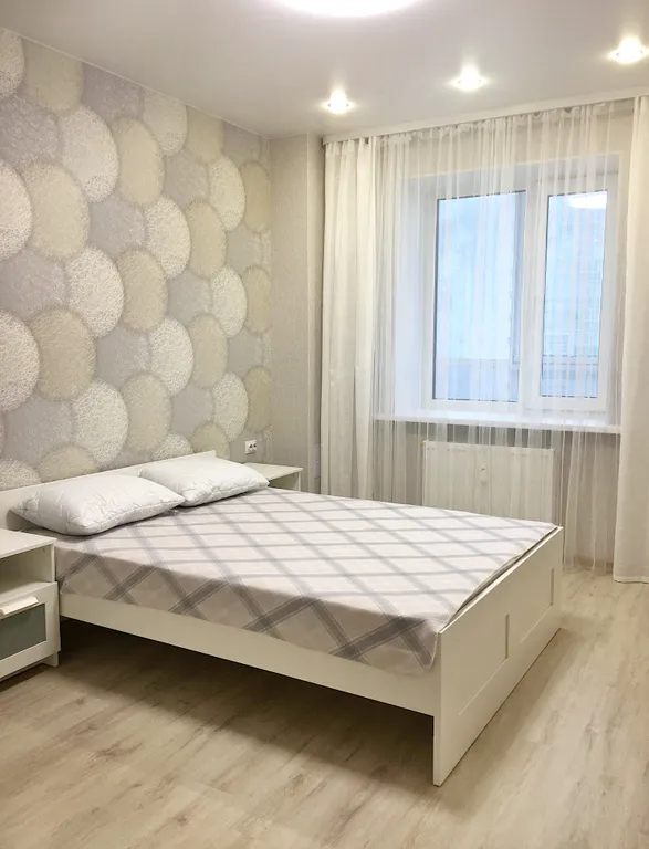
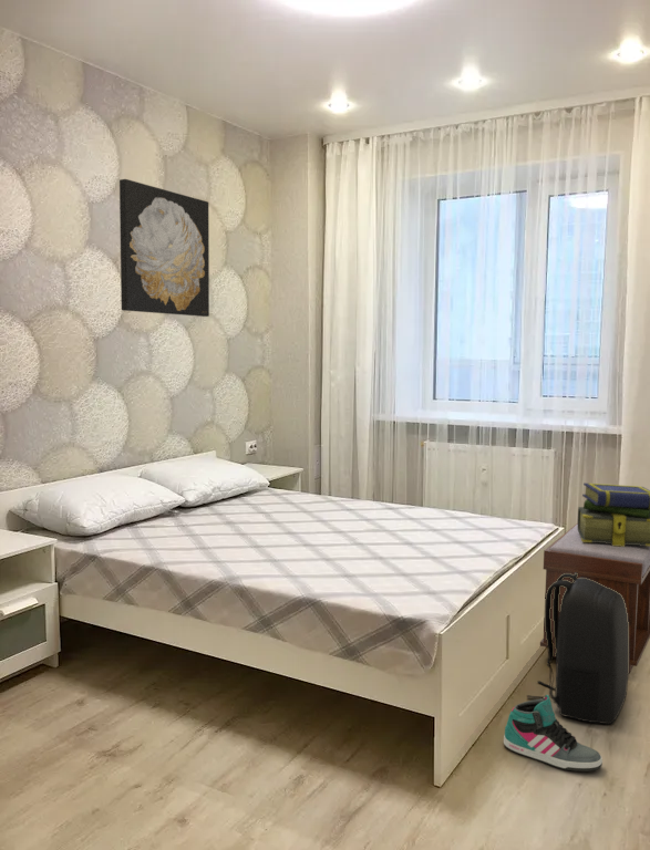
+ wall art [118,178,210,318]
+ stack of books [577,481,650,547]
+ bench [539,522,650,675]
+ sneaker [503,694,603,773]
+ backpack [526,573,630,725]
